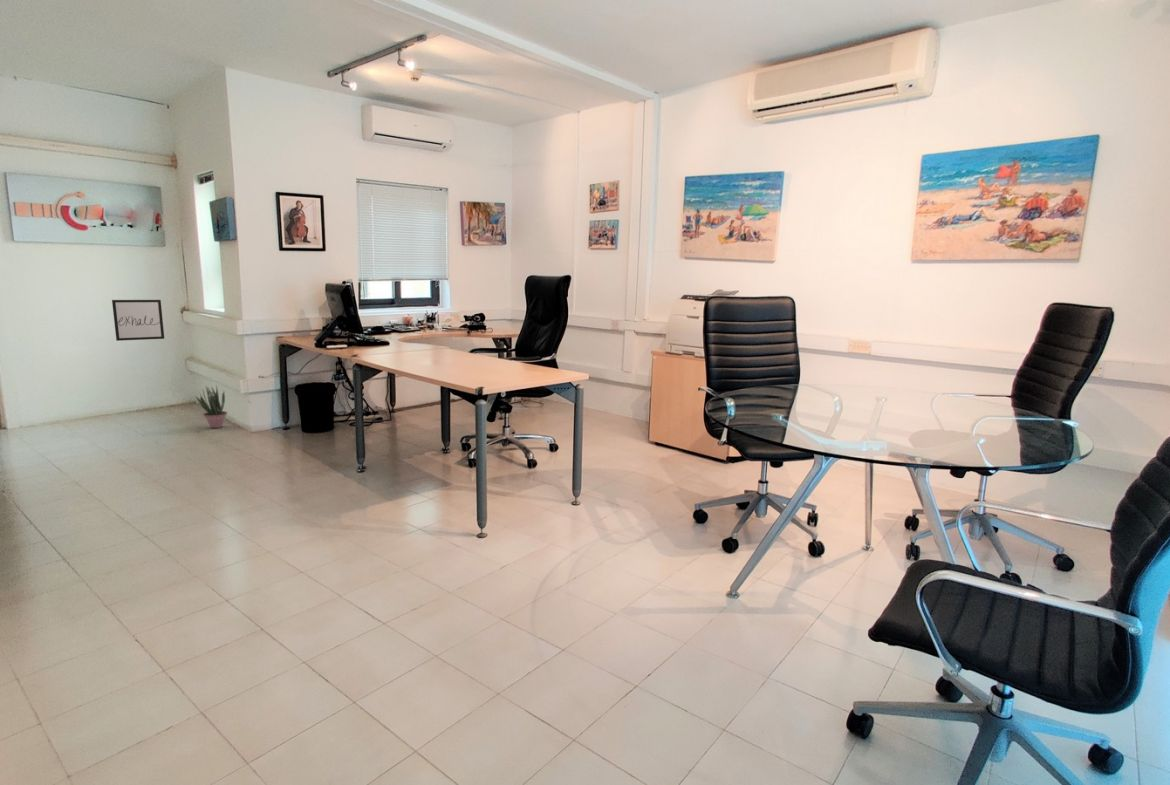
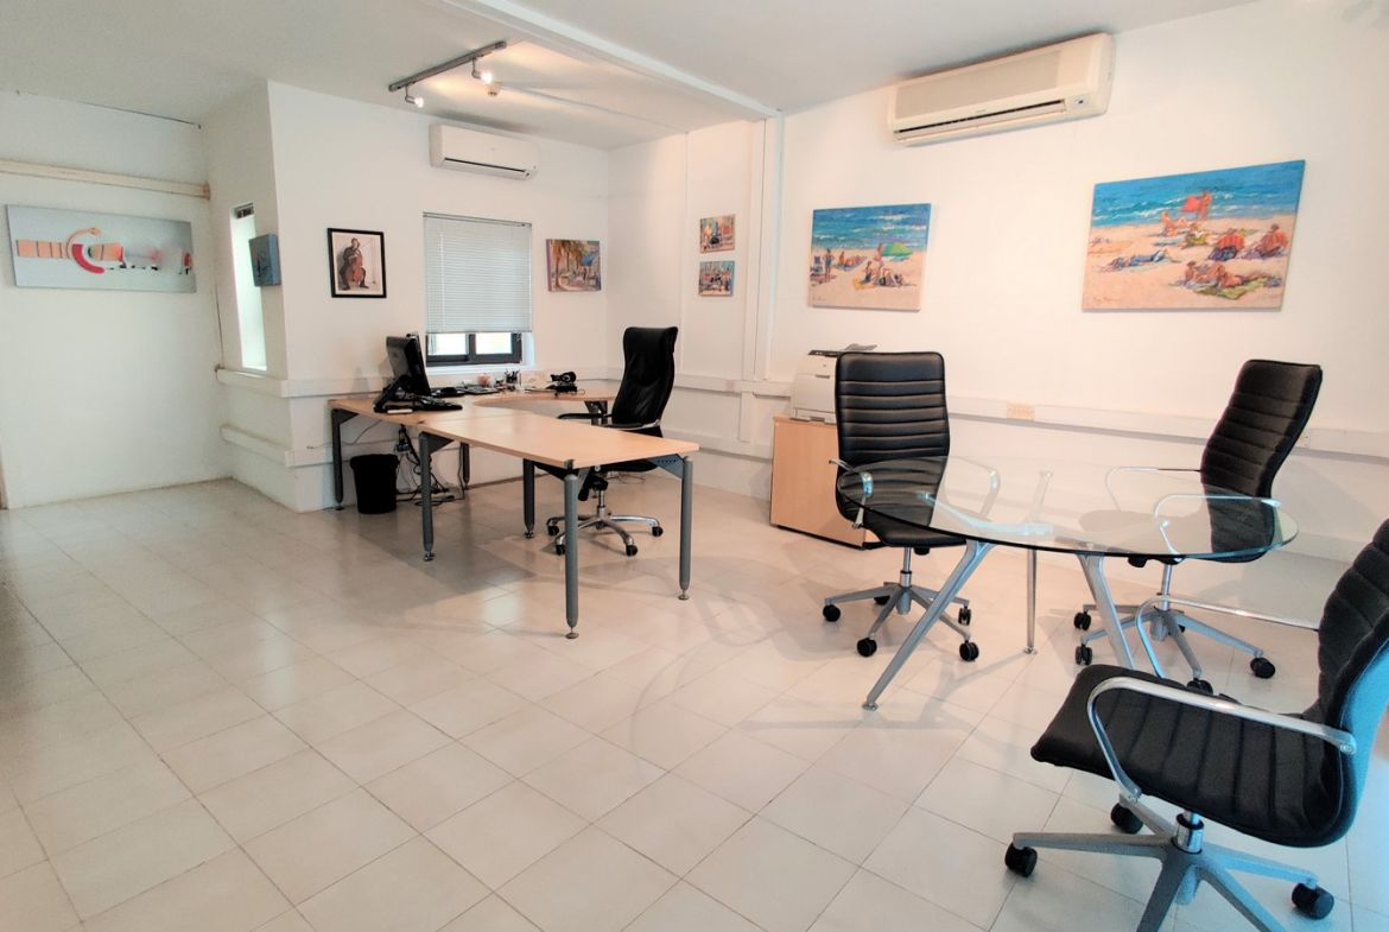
- wall art [111,299,165,342]
- potted plant [195,384,228,429]
